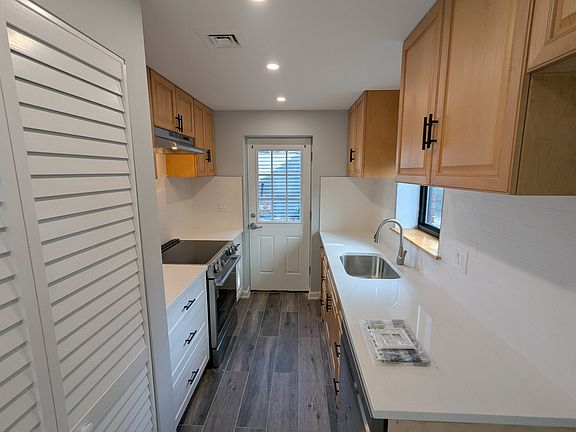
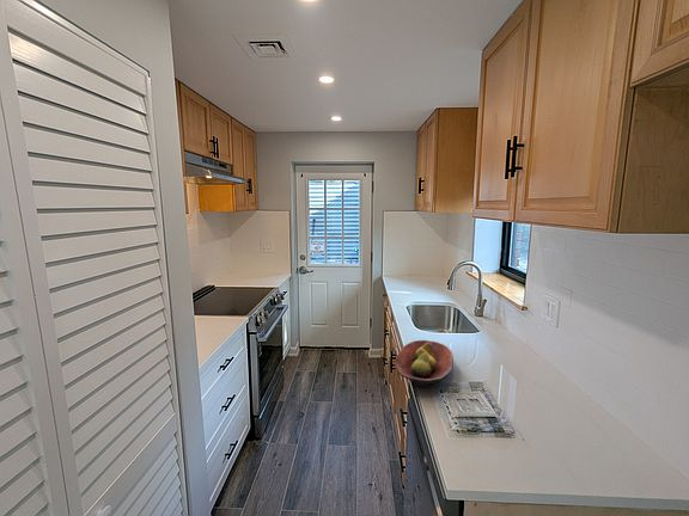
+ fruit bowl [394,339,455,388]
